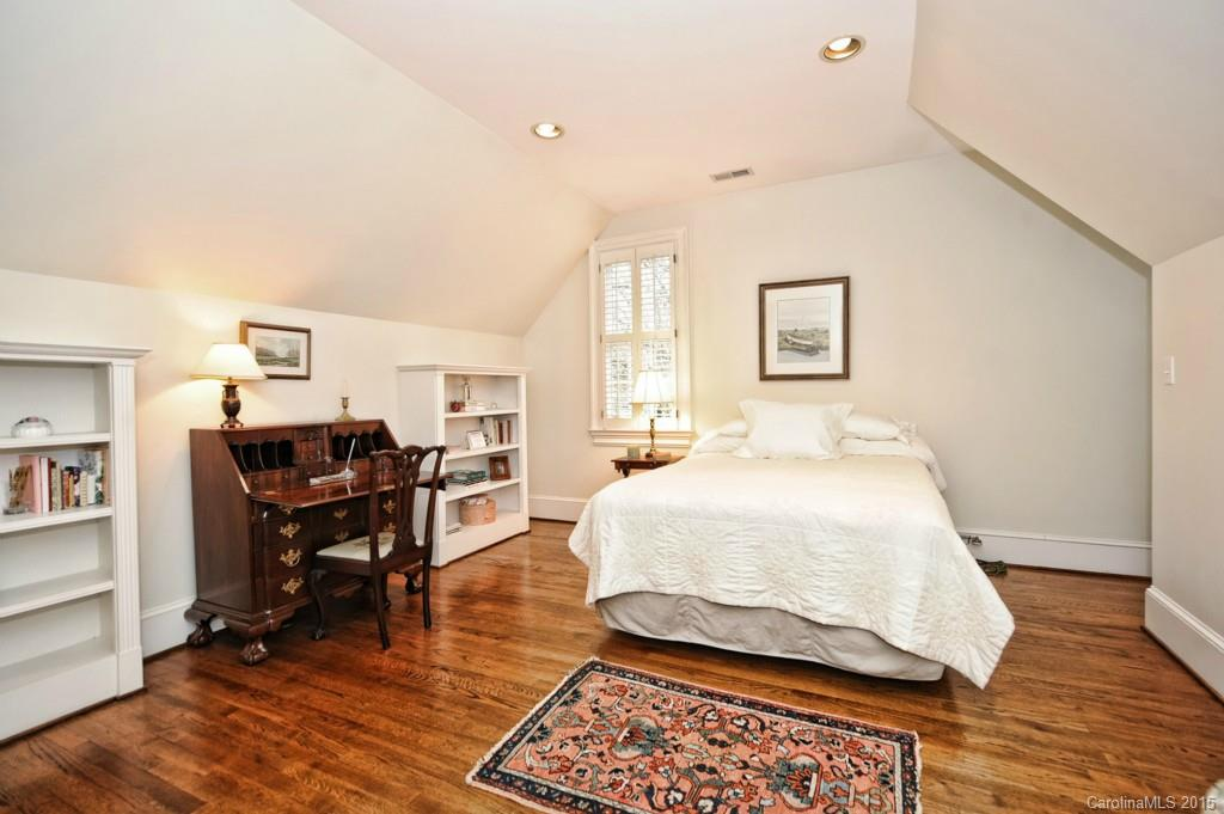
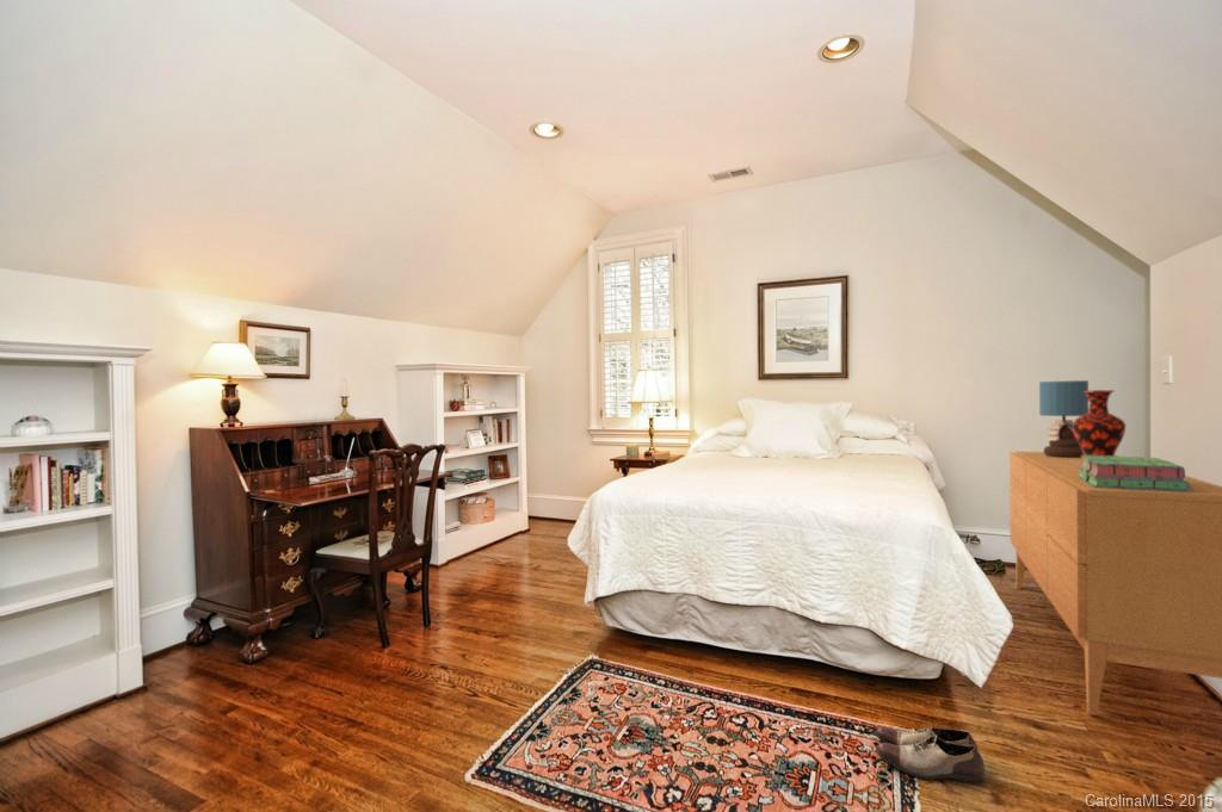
+ sideboard [1008,451,1222,717]
+ shoe [874,725,986,785]
+ vase [1073,389,1127,457]
+ stack of books [1078,455,1190,491]
+ table lamp [1038,379,1090,458]
